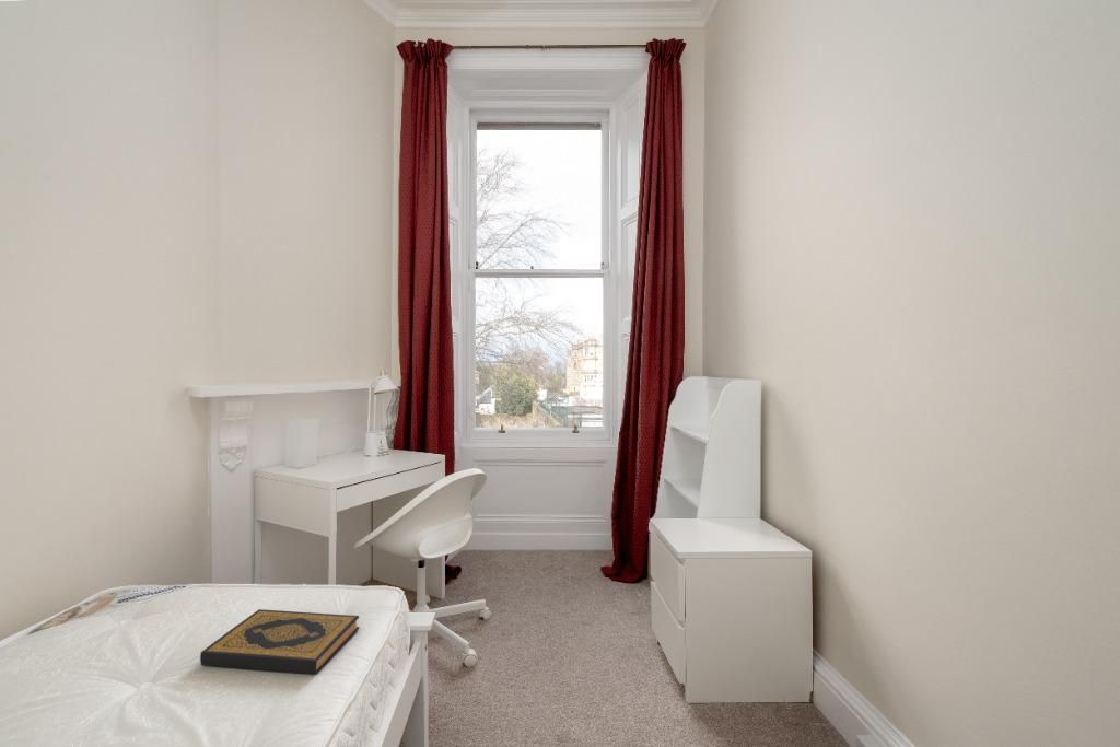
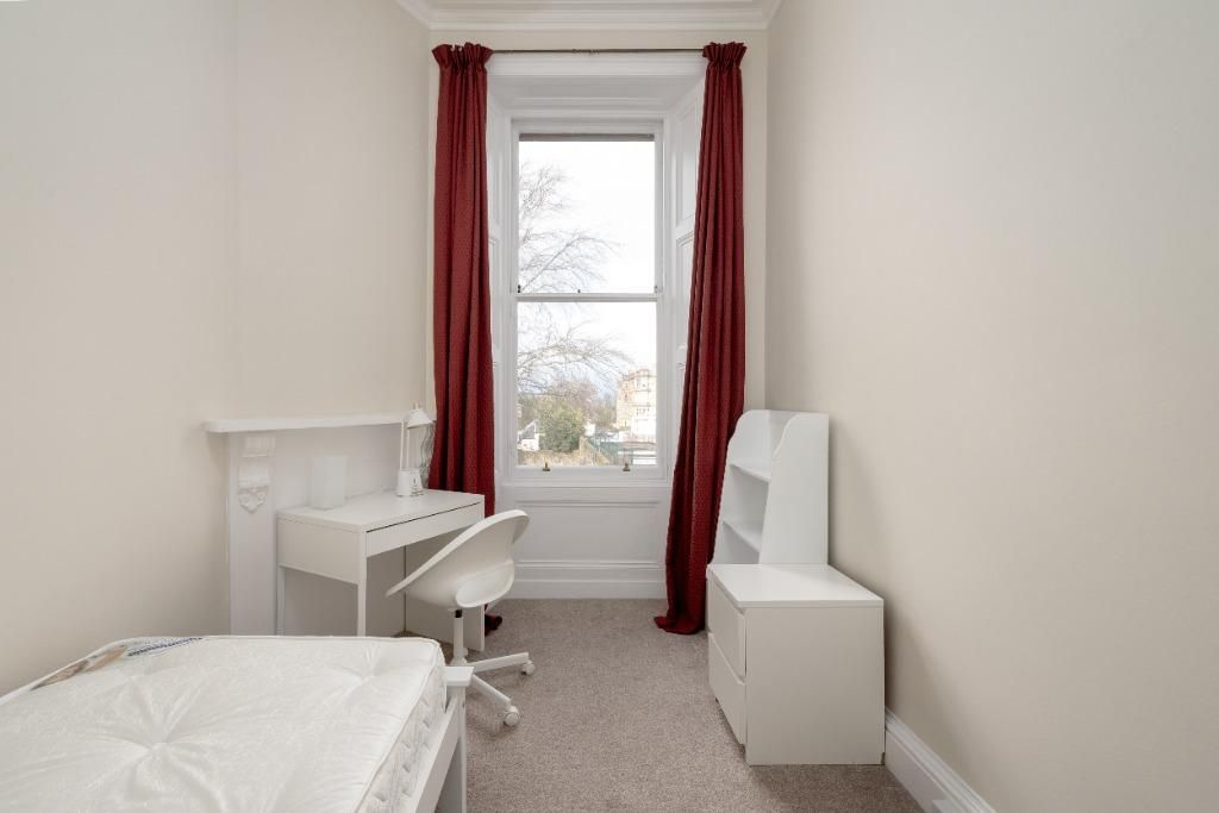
- hardback book [199,608,360,675]
